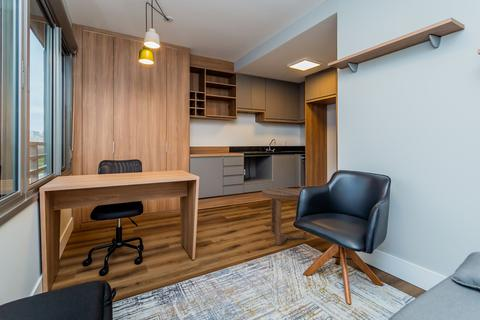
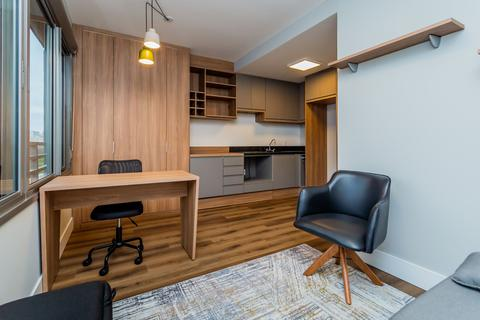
- side table [261,187,307,246]
